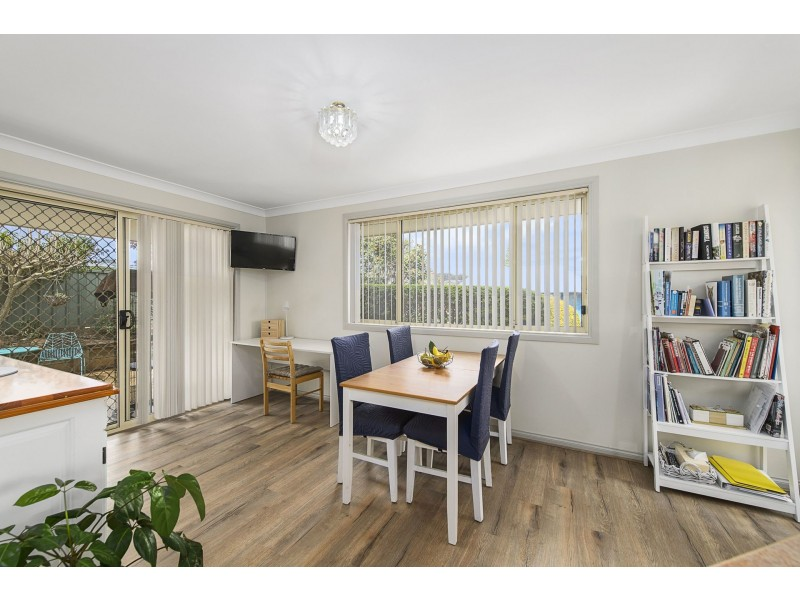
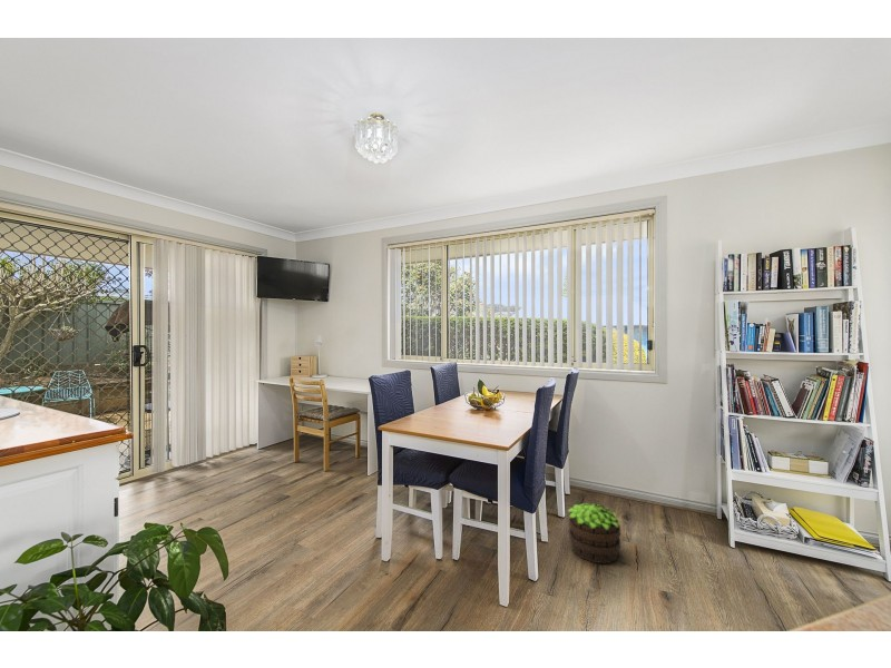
+ potted plant [567,502,623,564]
